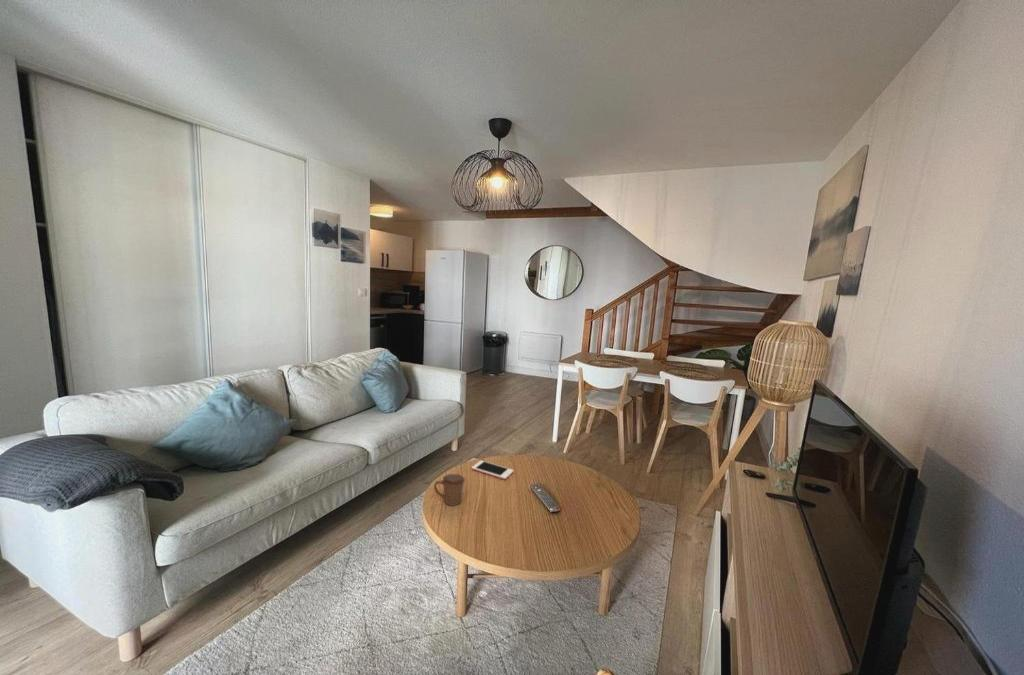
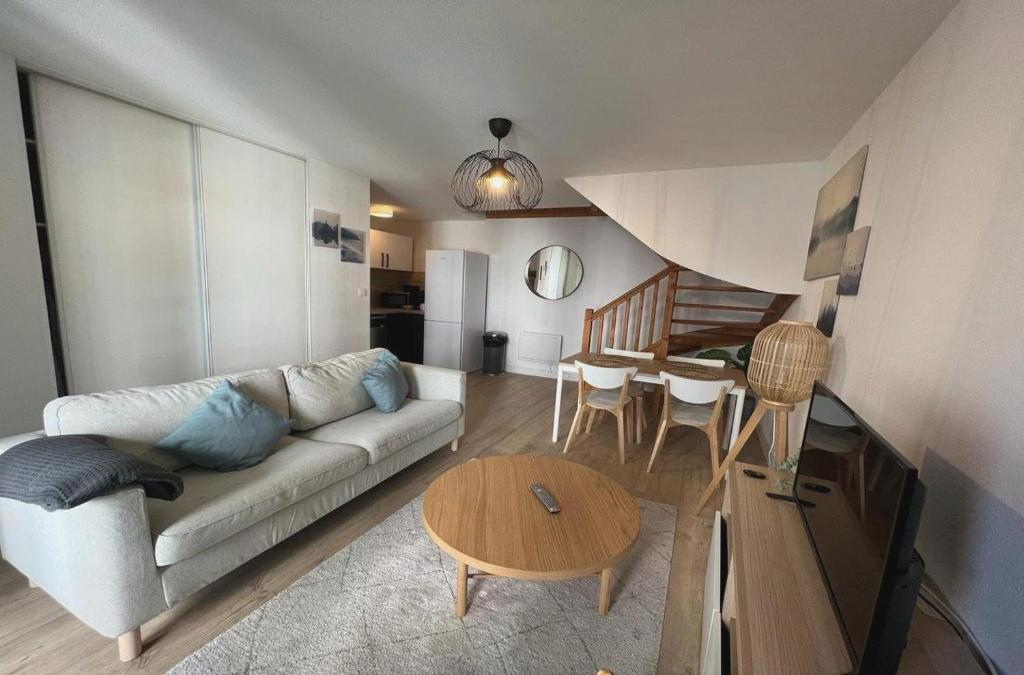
- mug [433,473,466,507]
- cell phone [471,460,514,480]
